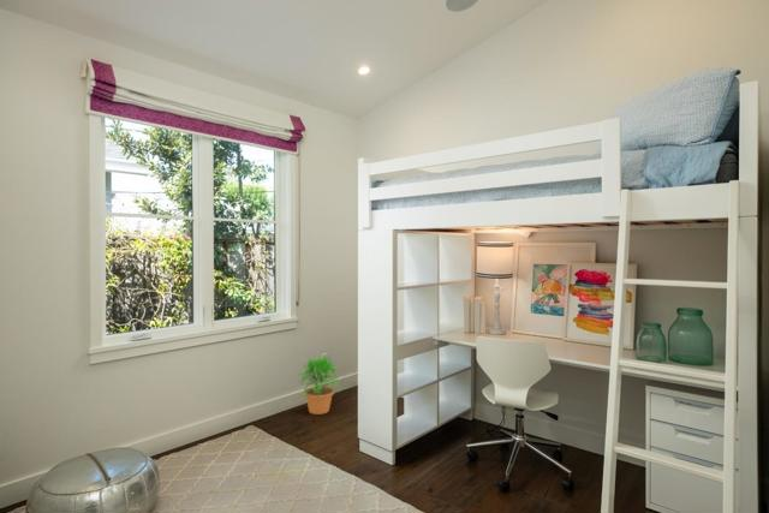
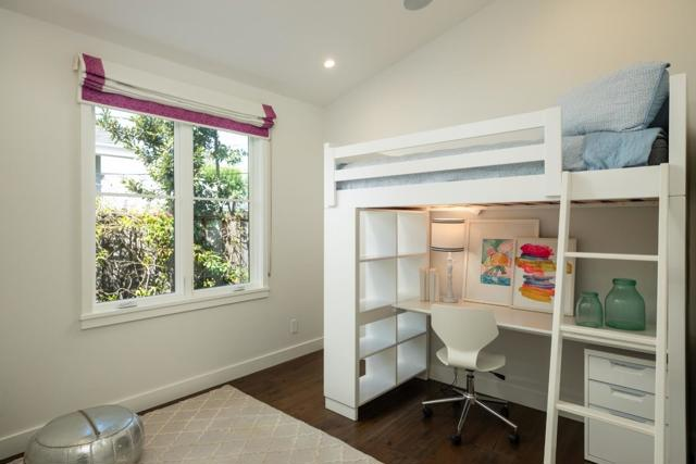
- potted plant [297,356,341,416]
